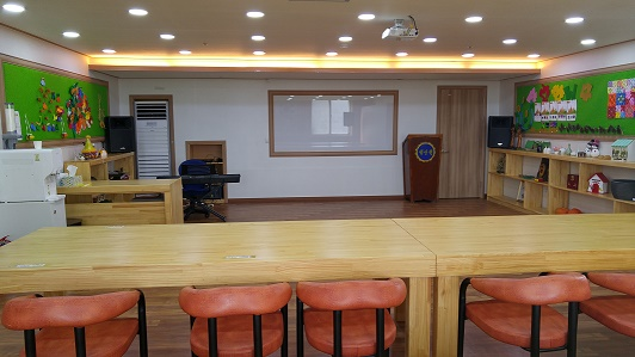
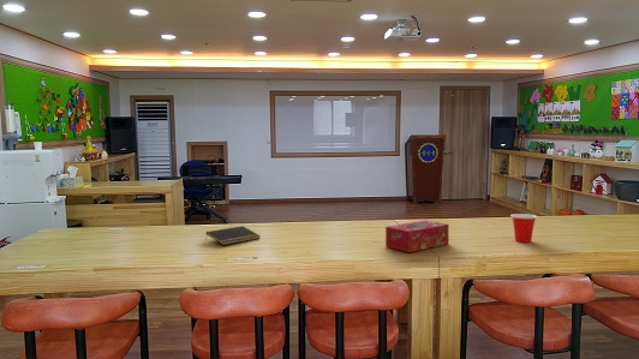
+ cup [509,213,538,244]
+ tissue box [384,220,450,253]
+ notepad [204,225,262,246]
